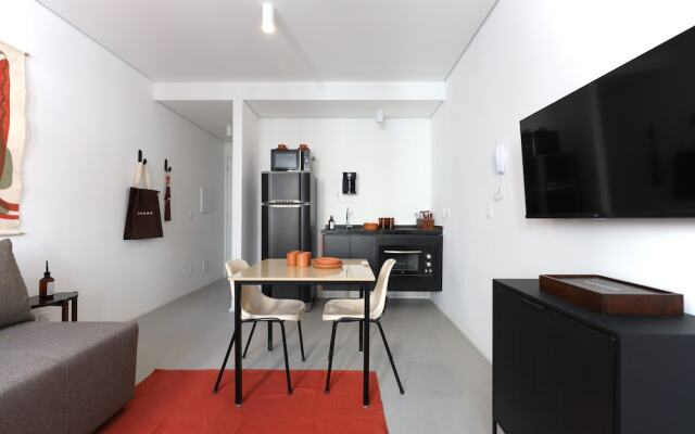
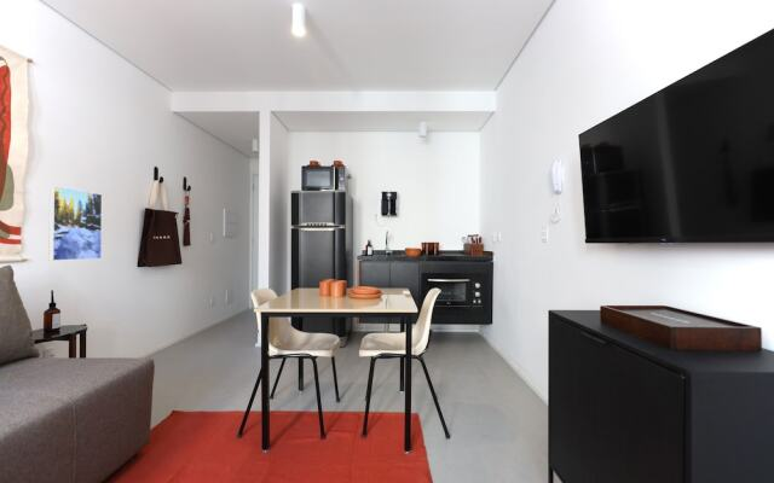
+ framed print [48,185,103,262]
